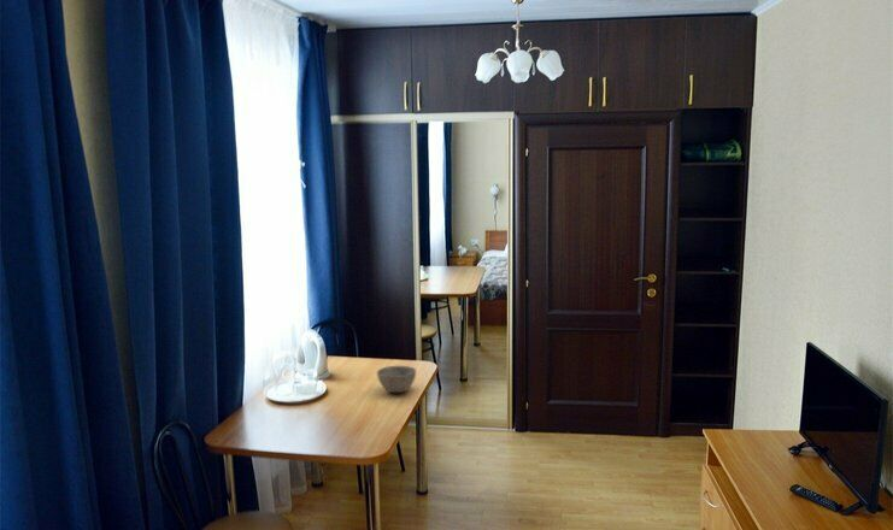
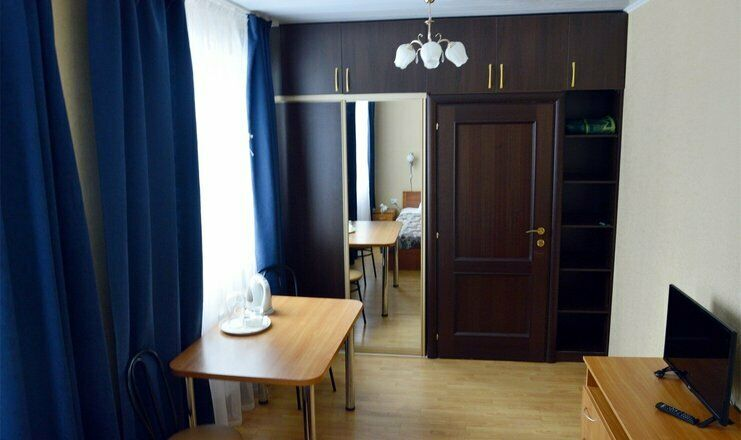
- bowl [376,365,417,394]
